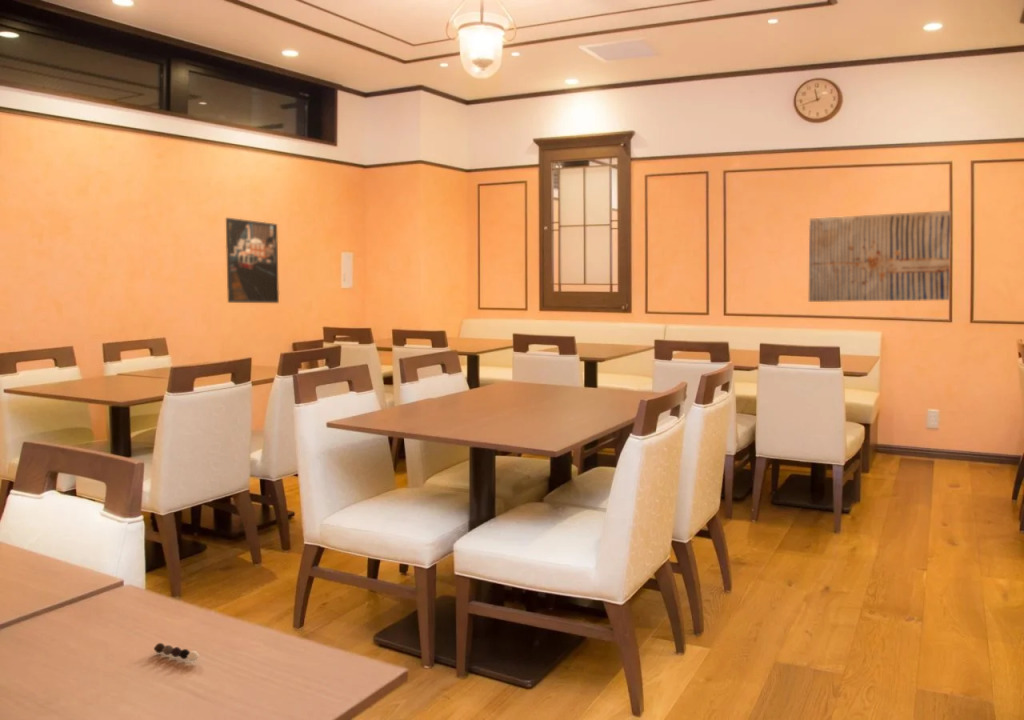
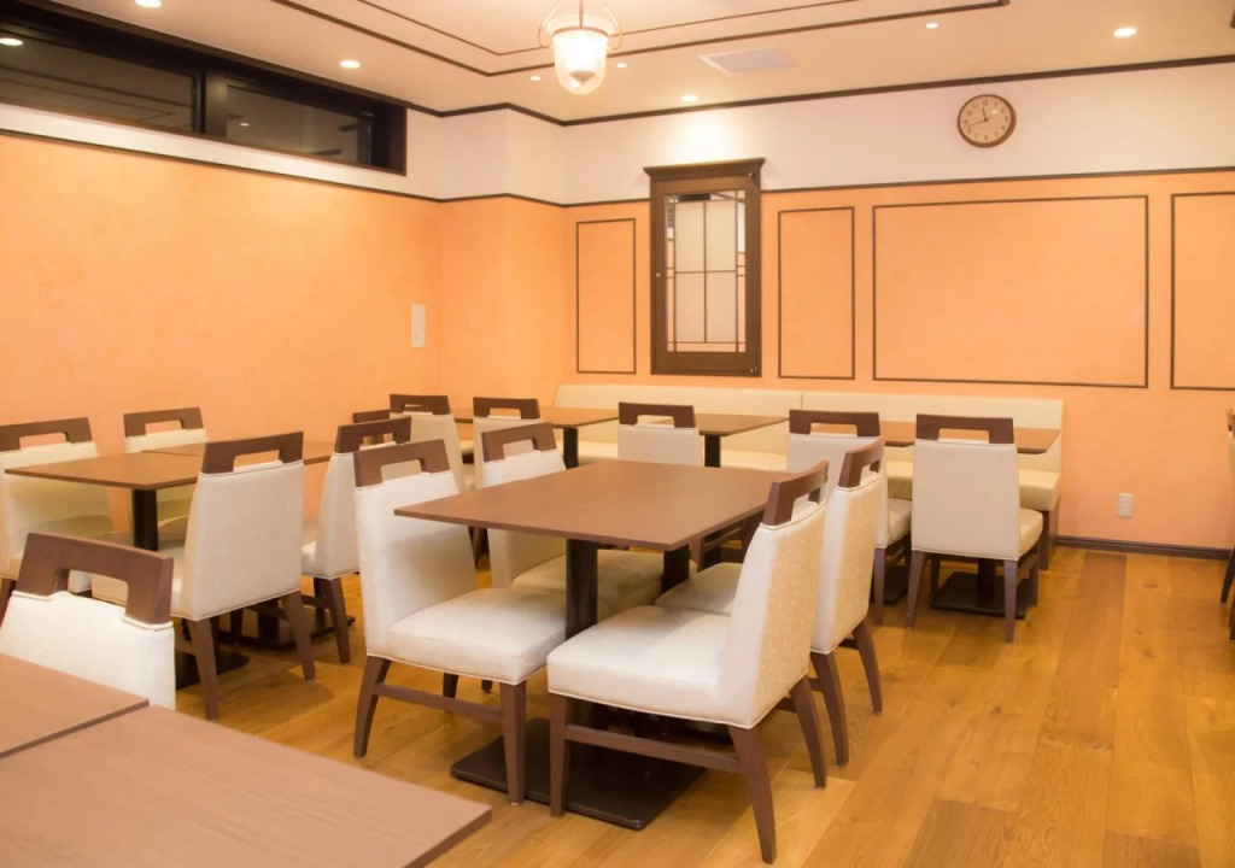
- pepper shaker [153,642,200,662]
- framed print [225,217,280,304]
- wall art [808,210,952,303]
